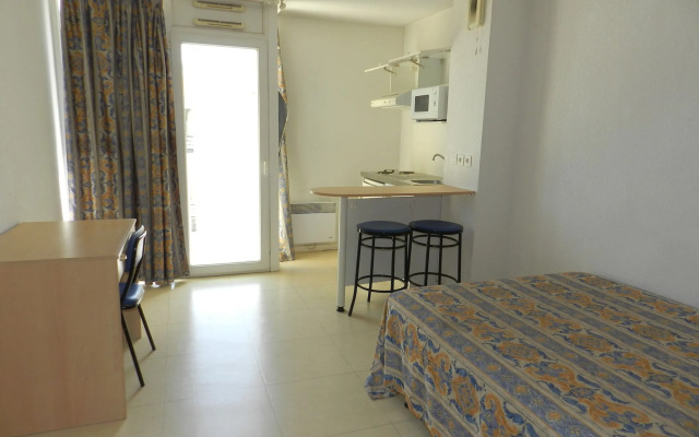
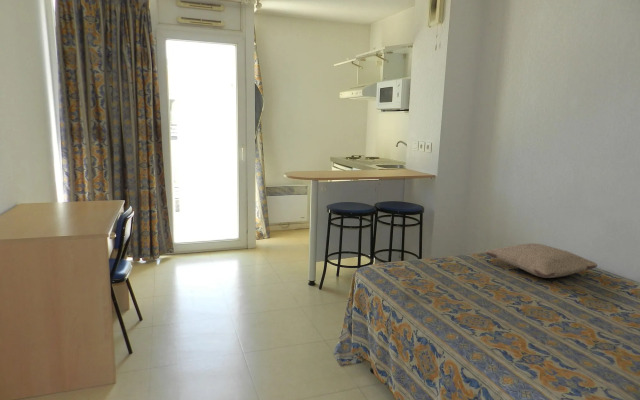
+ pillow [485,242,598,279]
